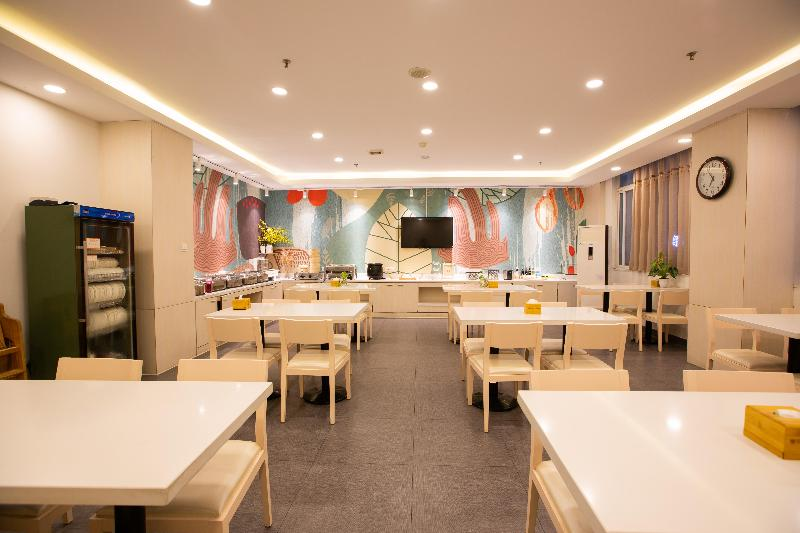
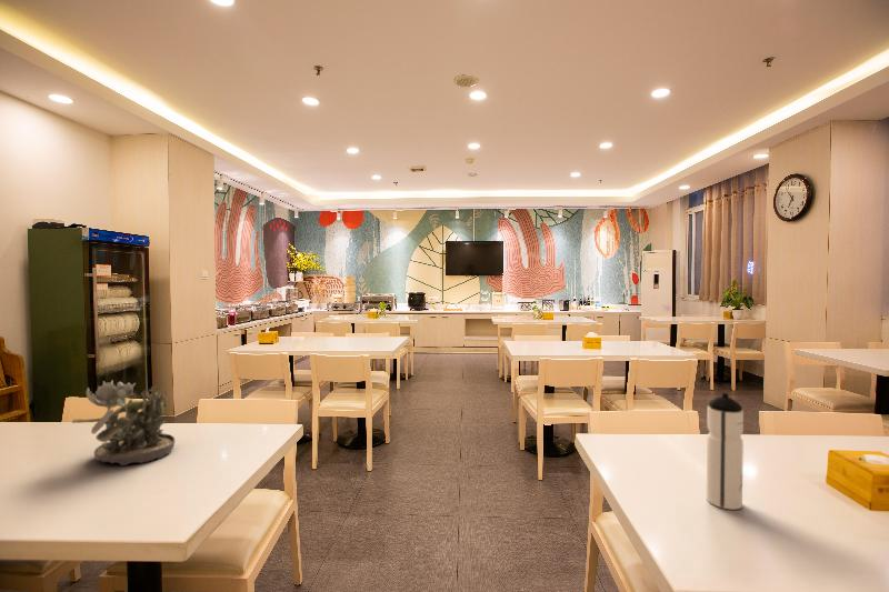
+ water bottle [706,392,745,511]
+ succulent plant [71,380,177,466]
